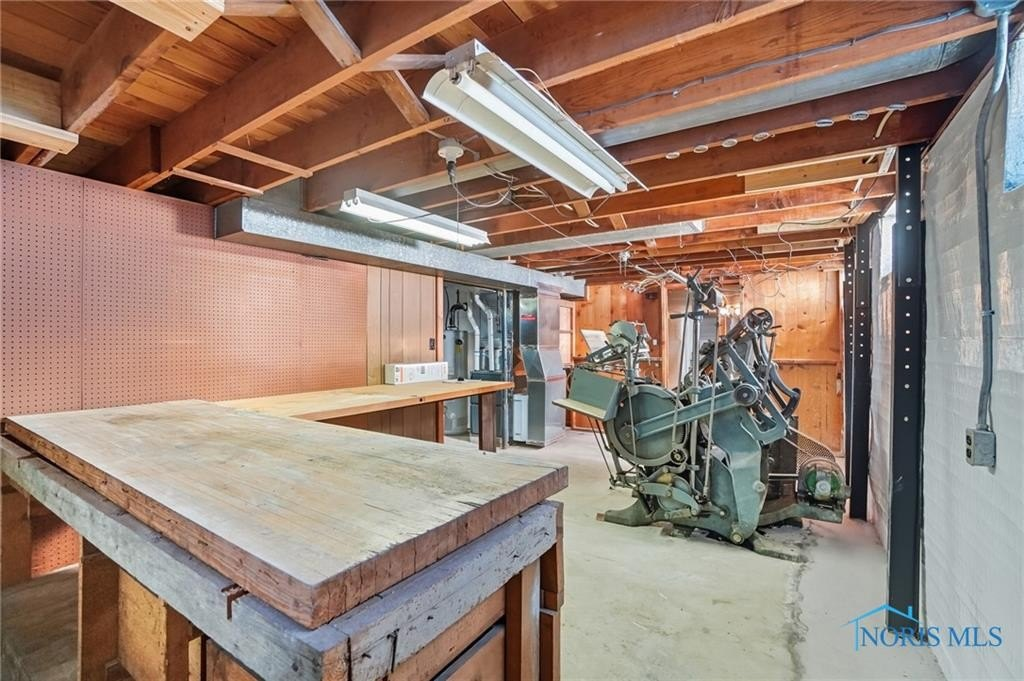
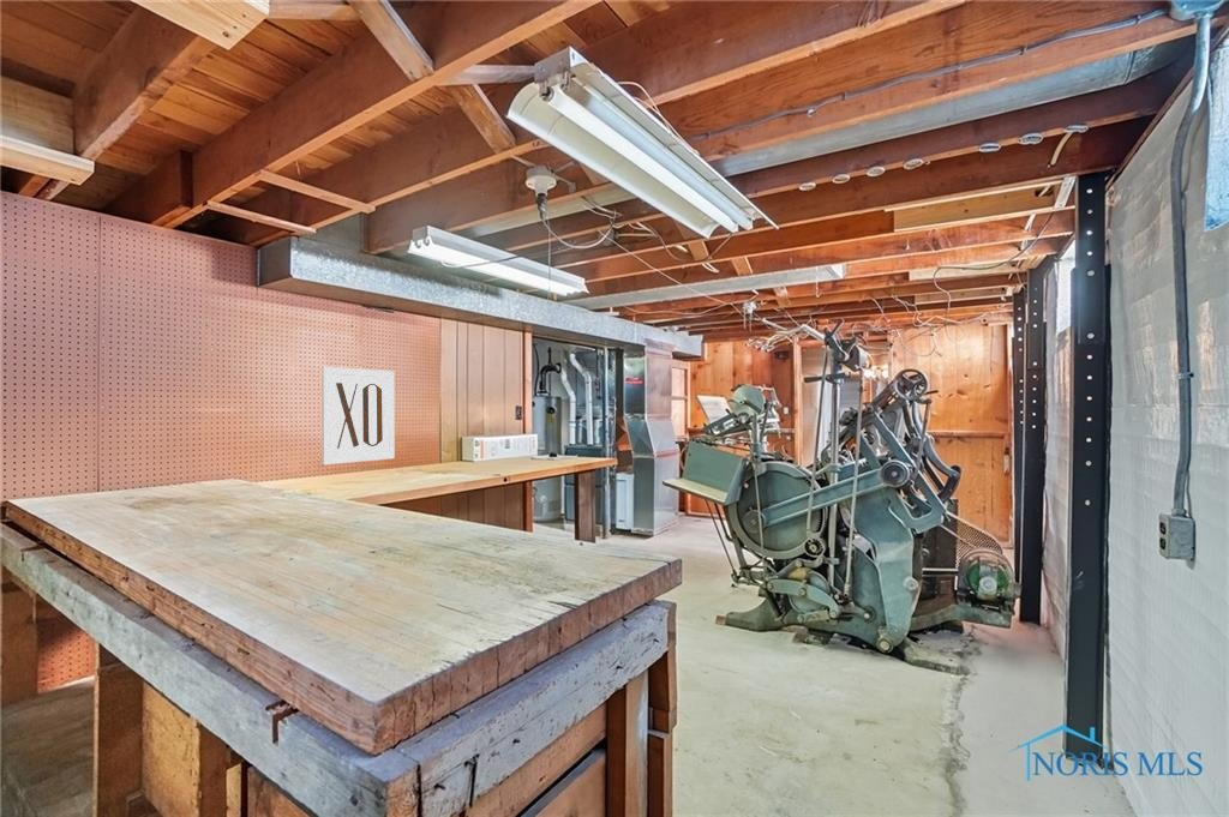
+ wall art [320,366,396,467]
